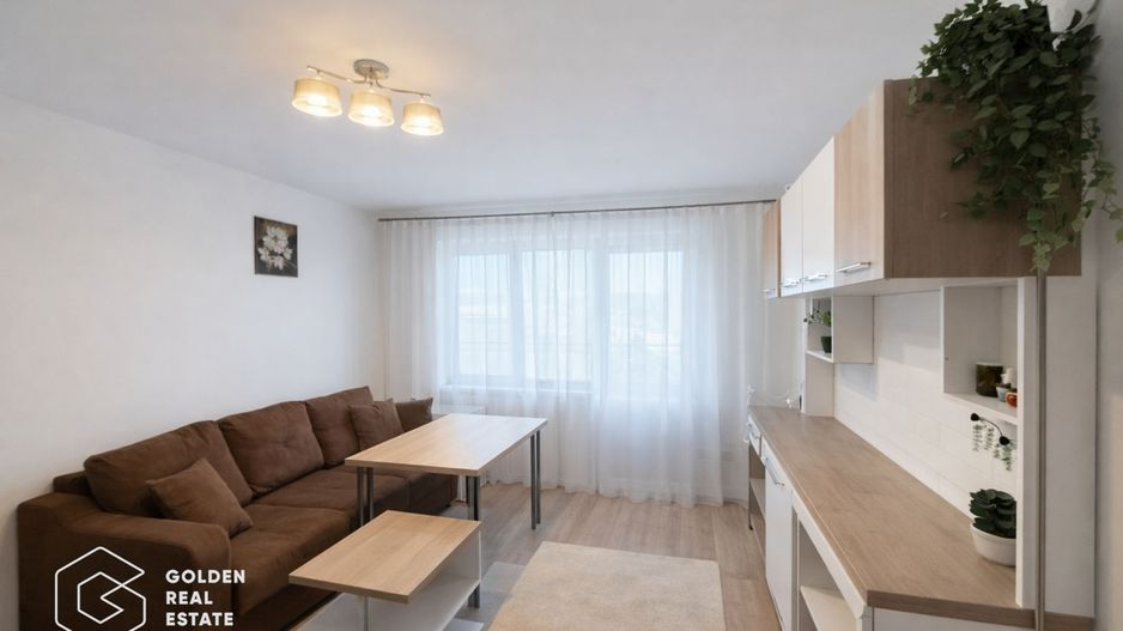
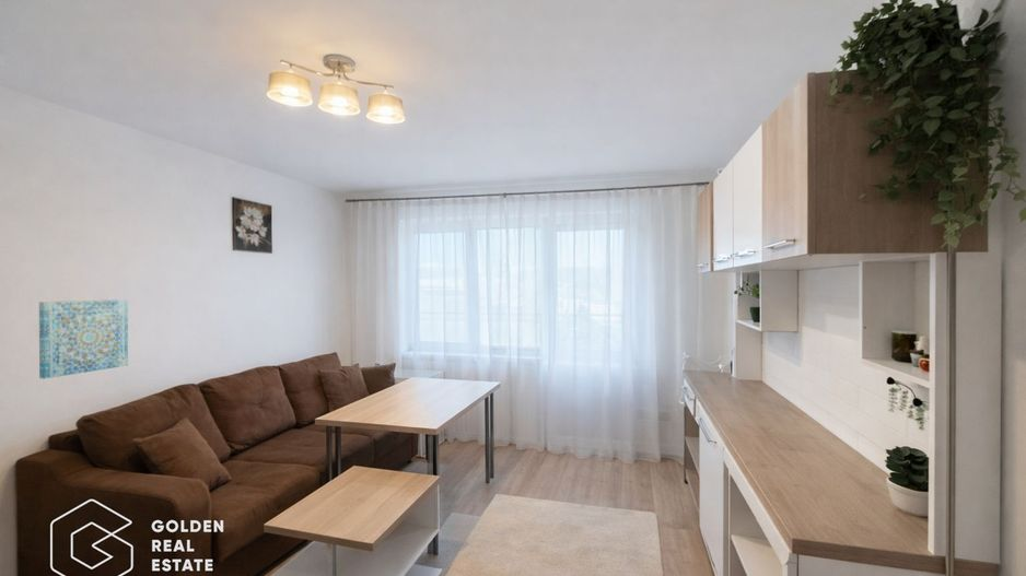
+ wall art [38,298,129,380]
